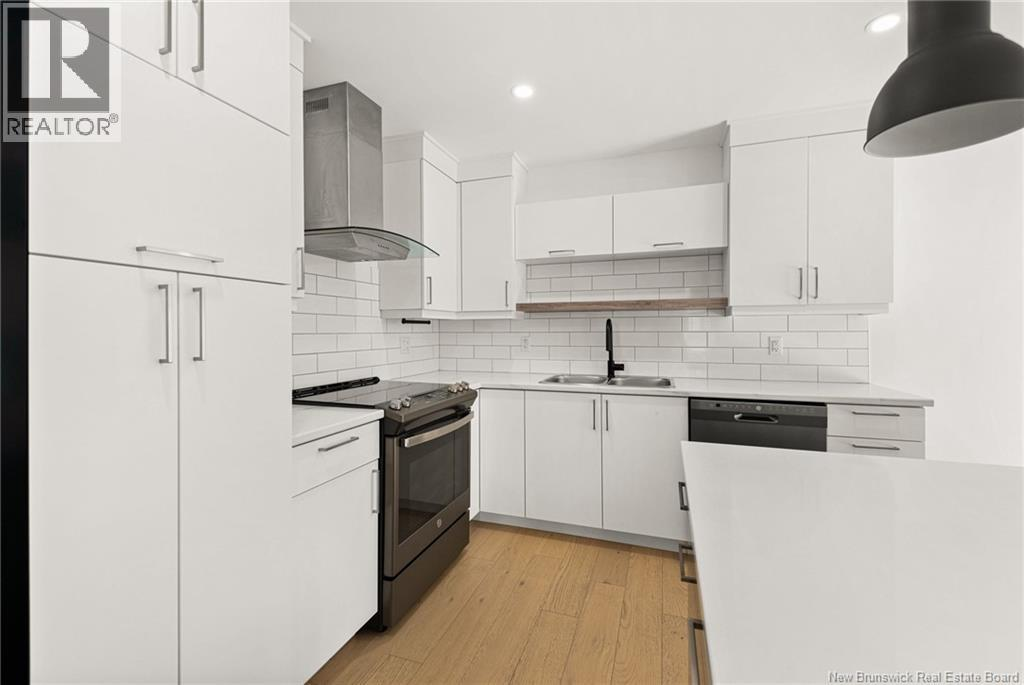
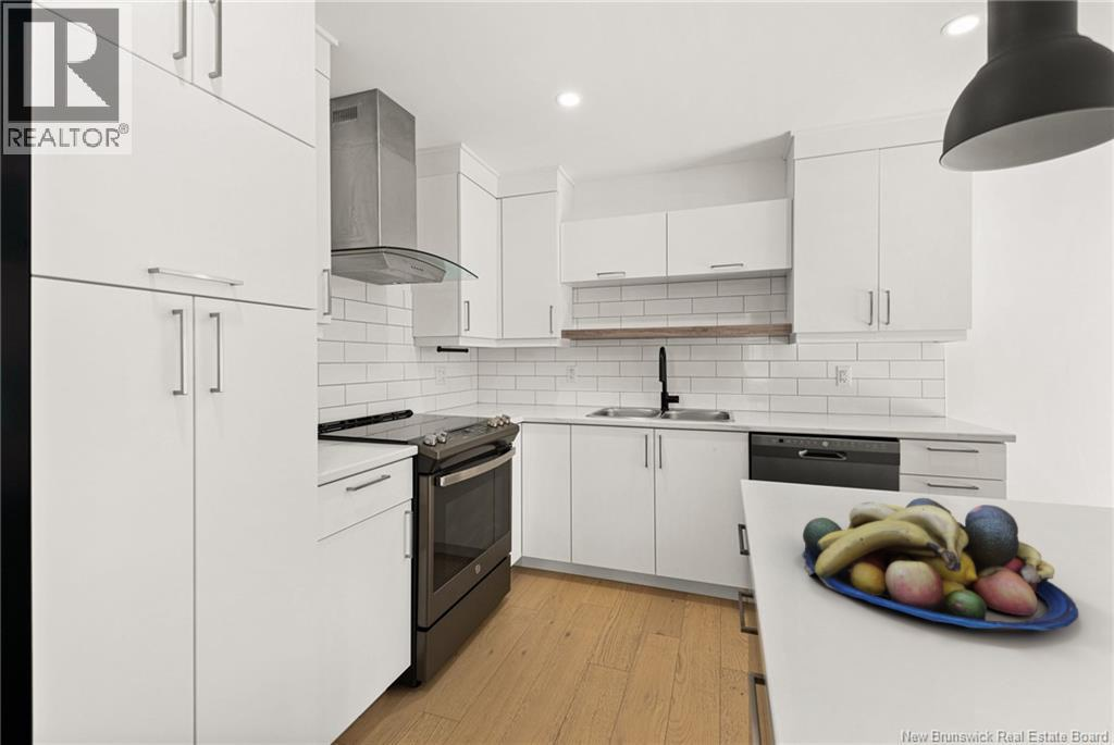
+ fruit bowl [801,497,1080,632]
